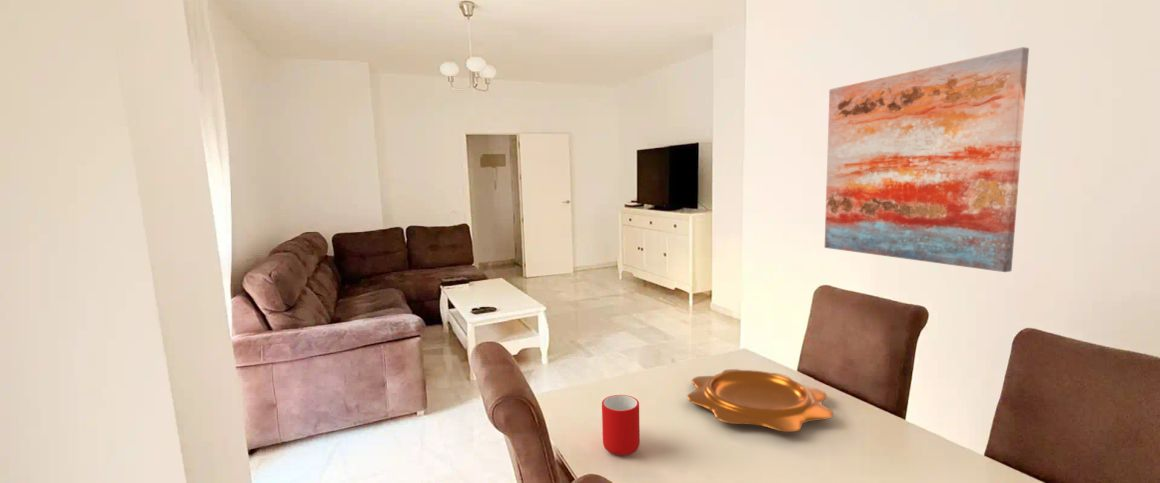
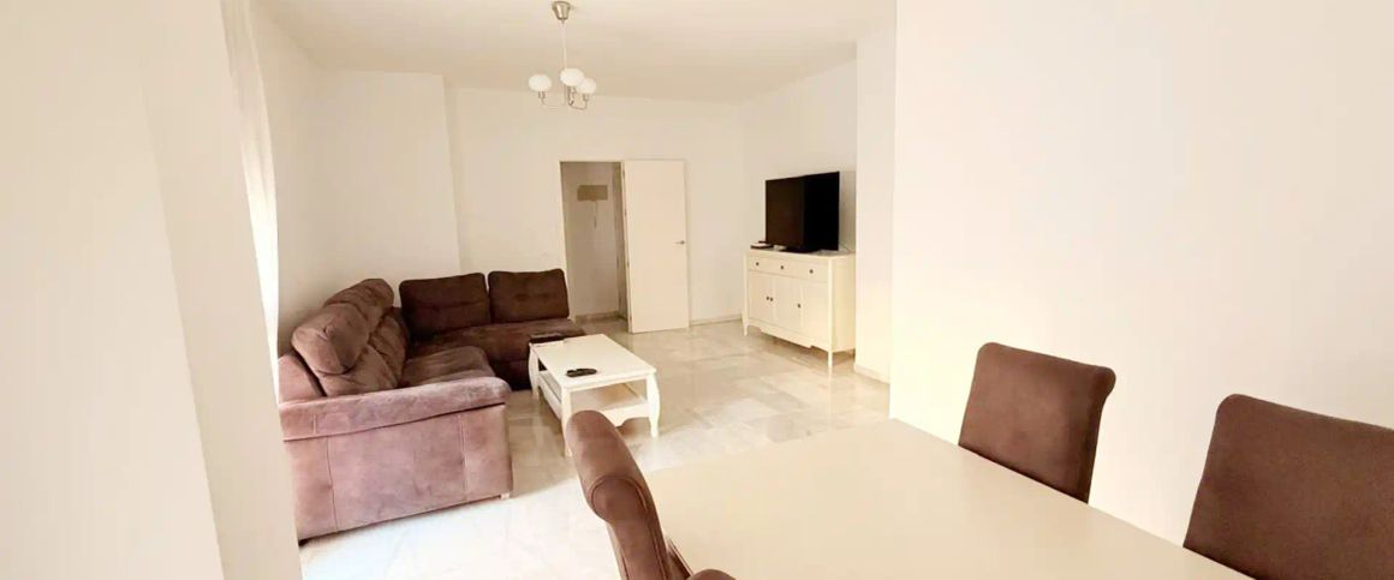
- wall art [824,46,1030,273]
- cup [601,394,641,456]
- decorative bowl [686,368,834,433]
